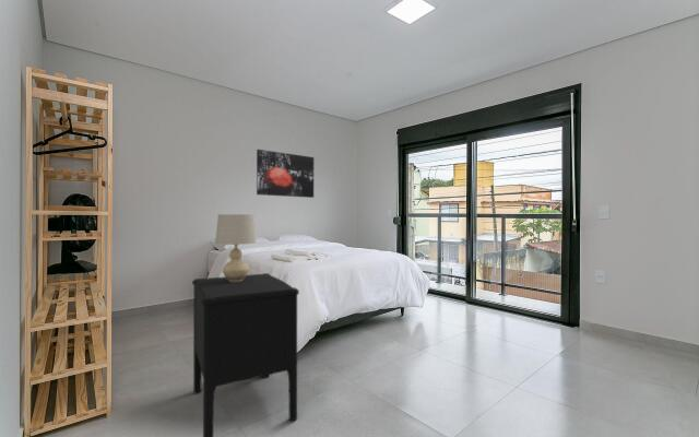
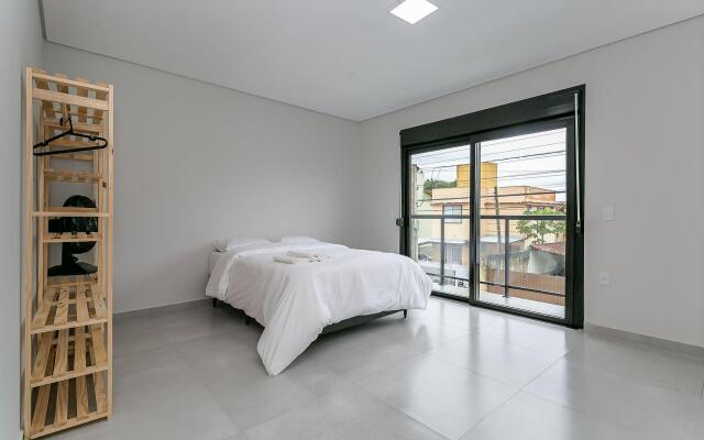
- wall art [256,149,315,199]
- nightstand [191,272,300,437]
- table lamp [214,213,257,282]
